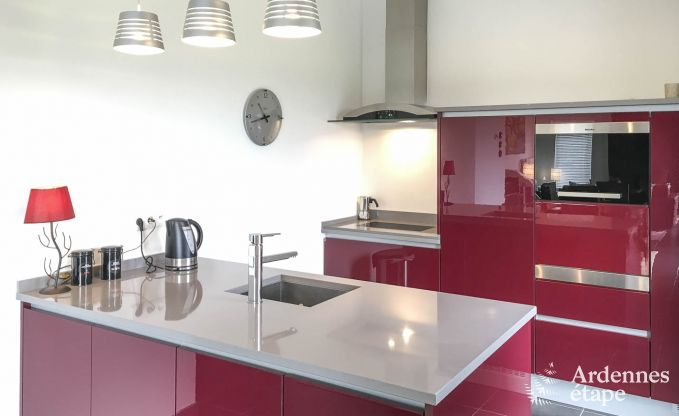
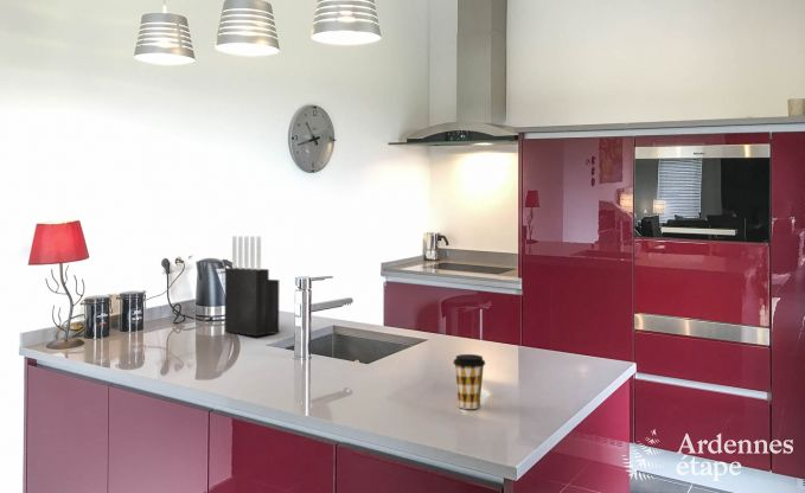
+ coffee cup [452,353,486,410]
+ knife block [224,235,280,338]
